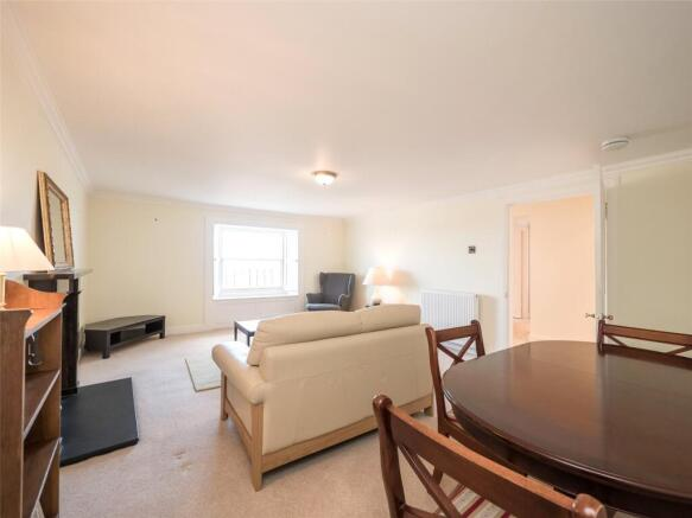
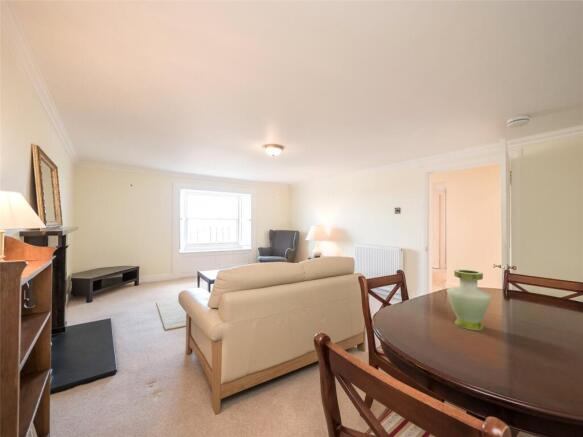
+ vase [446,269,493,331]
